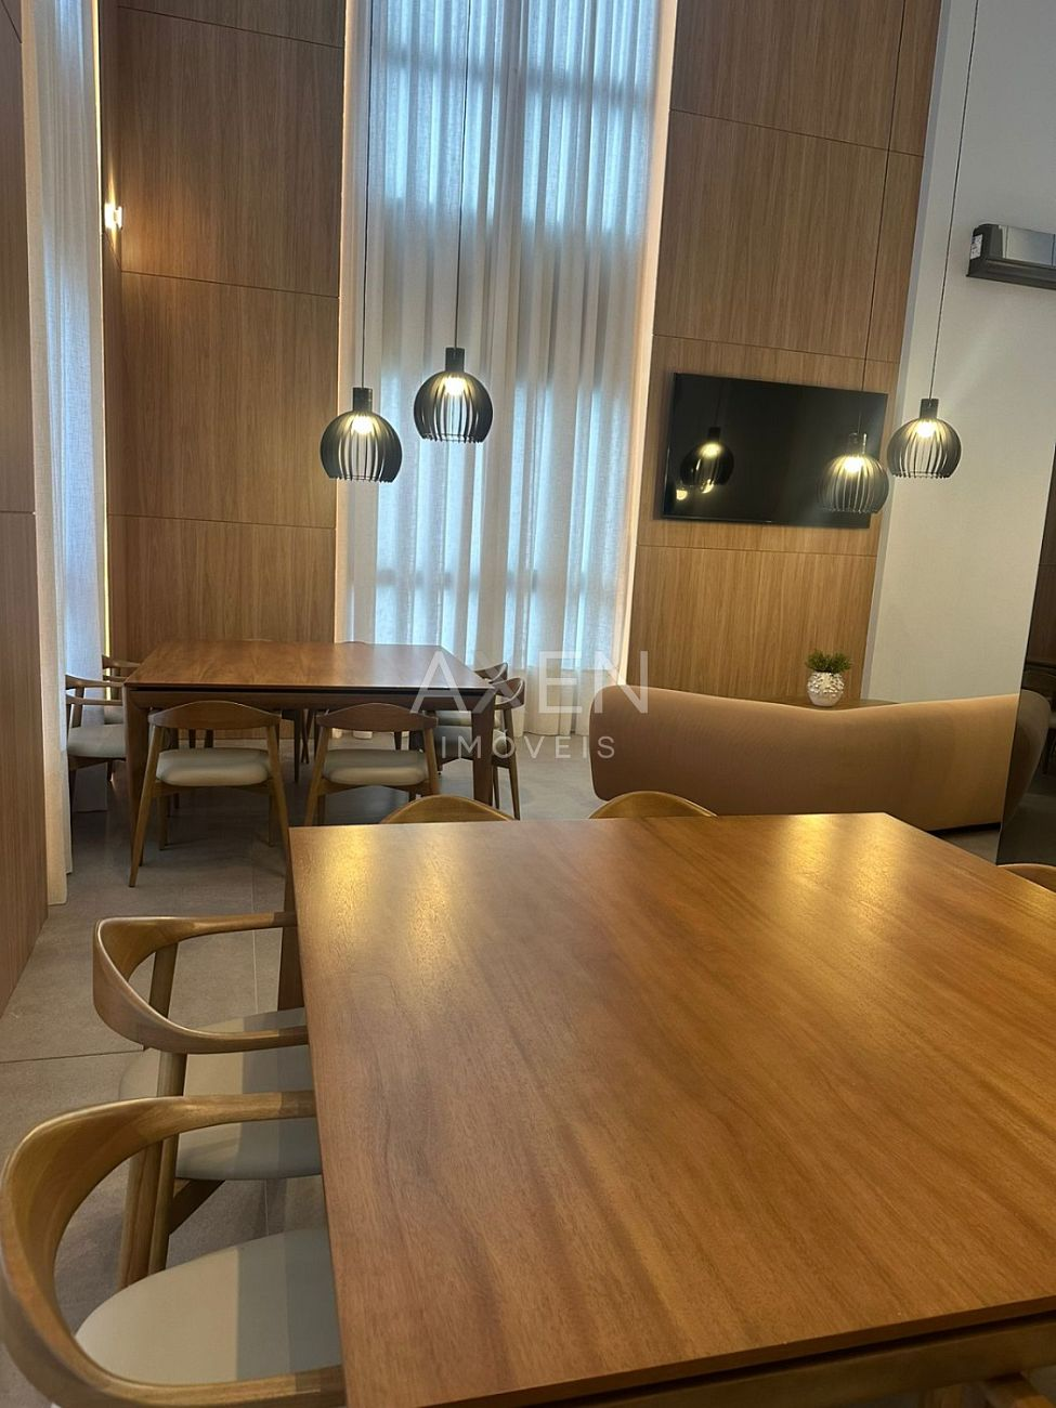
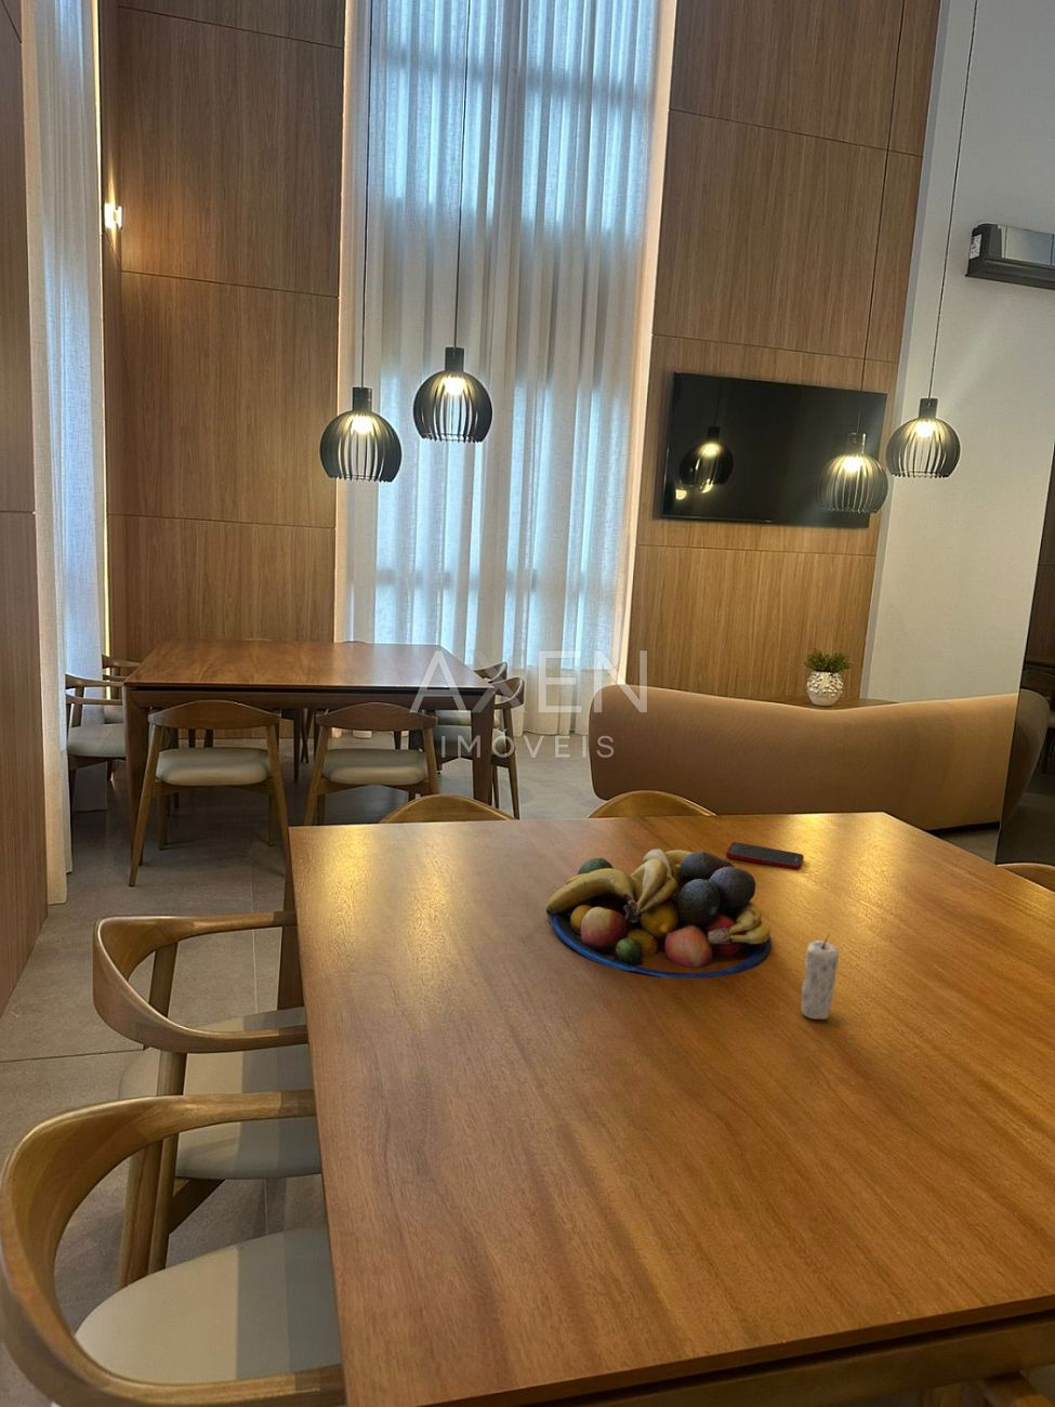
+ candle [801,930,840,1020]
+ cell phone [725,841,805,870]
+ fruit bowl [545,848,772,979]
